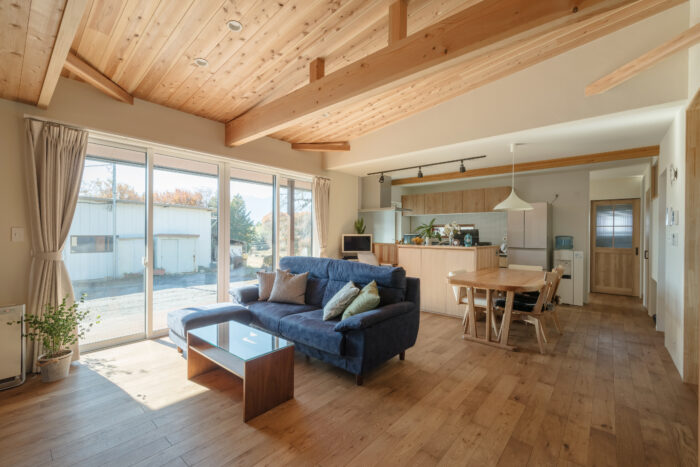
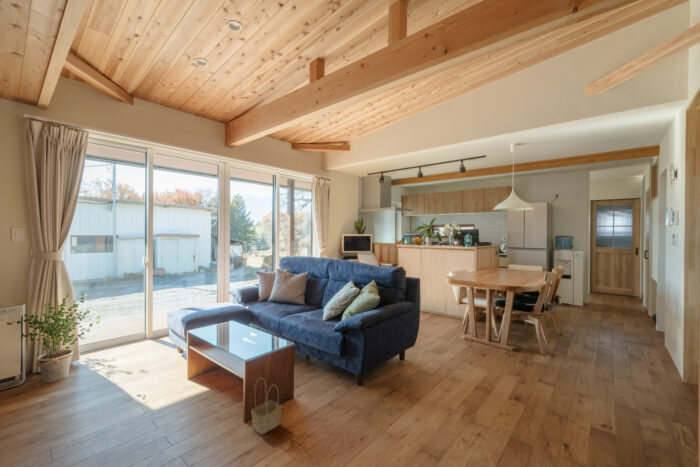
+ basket [250,377,282,436]
